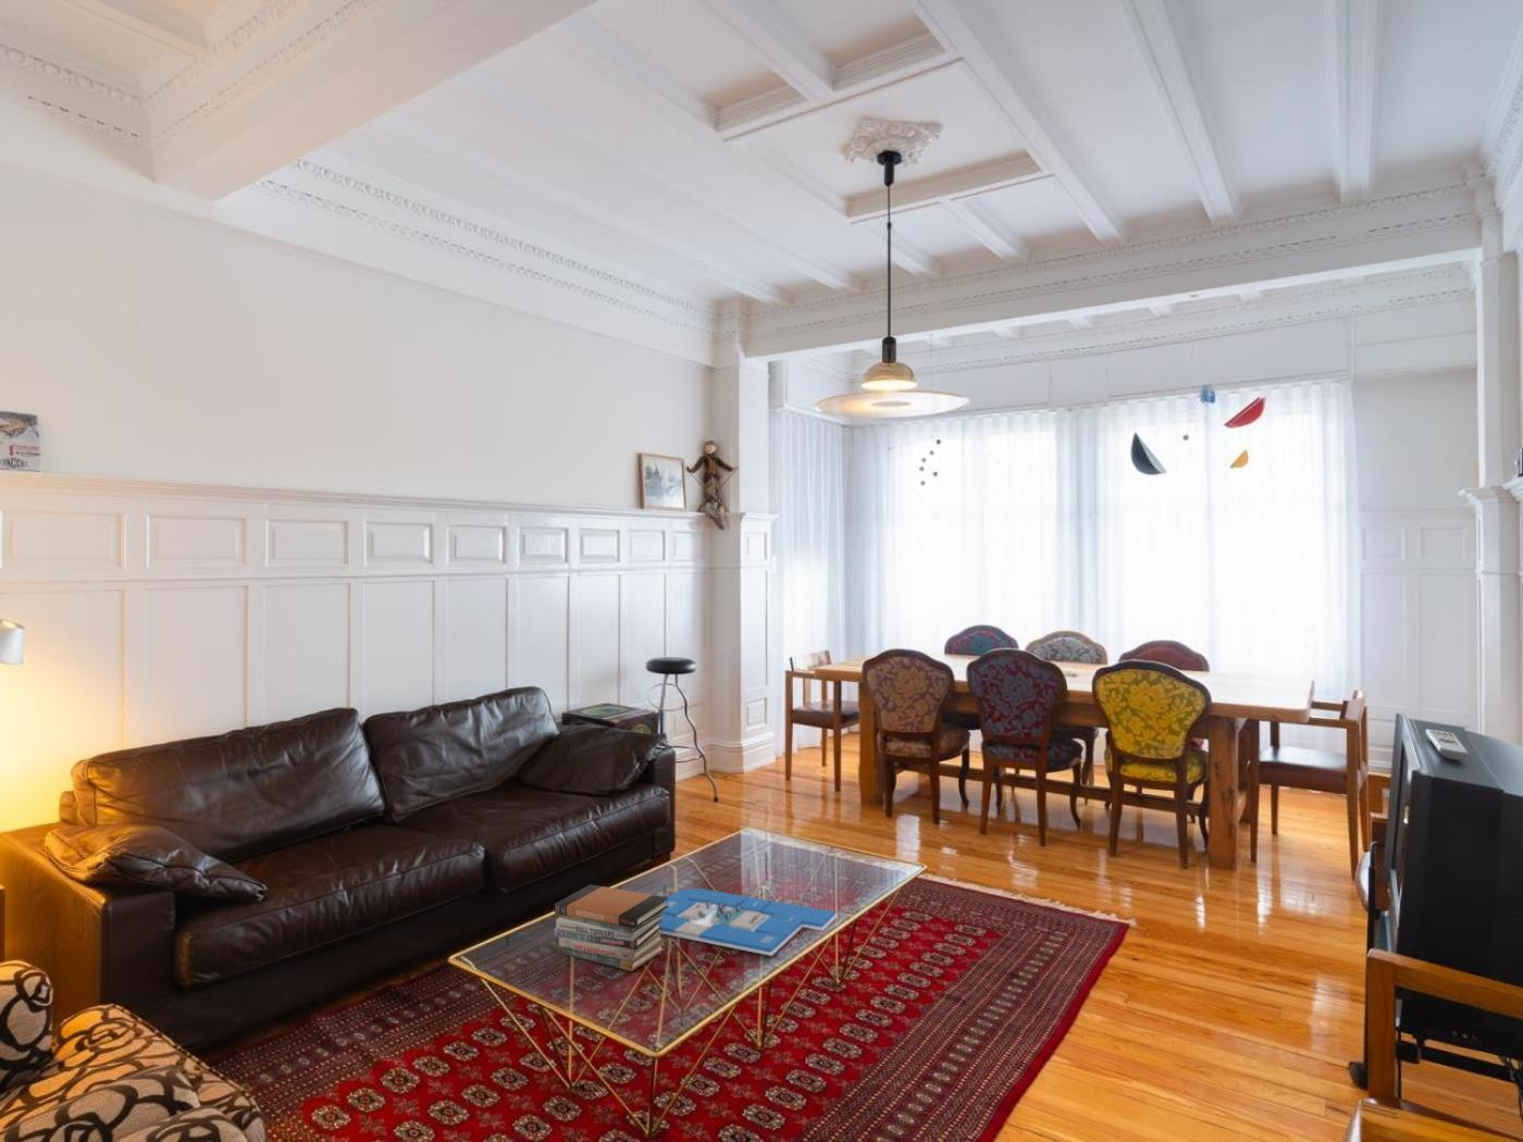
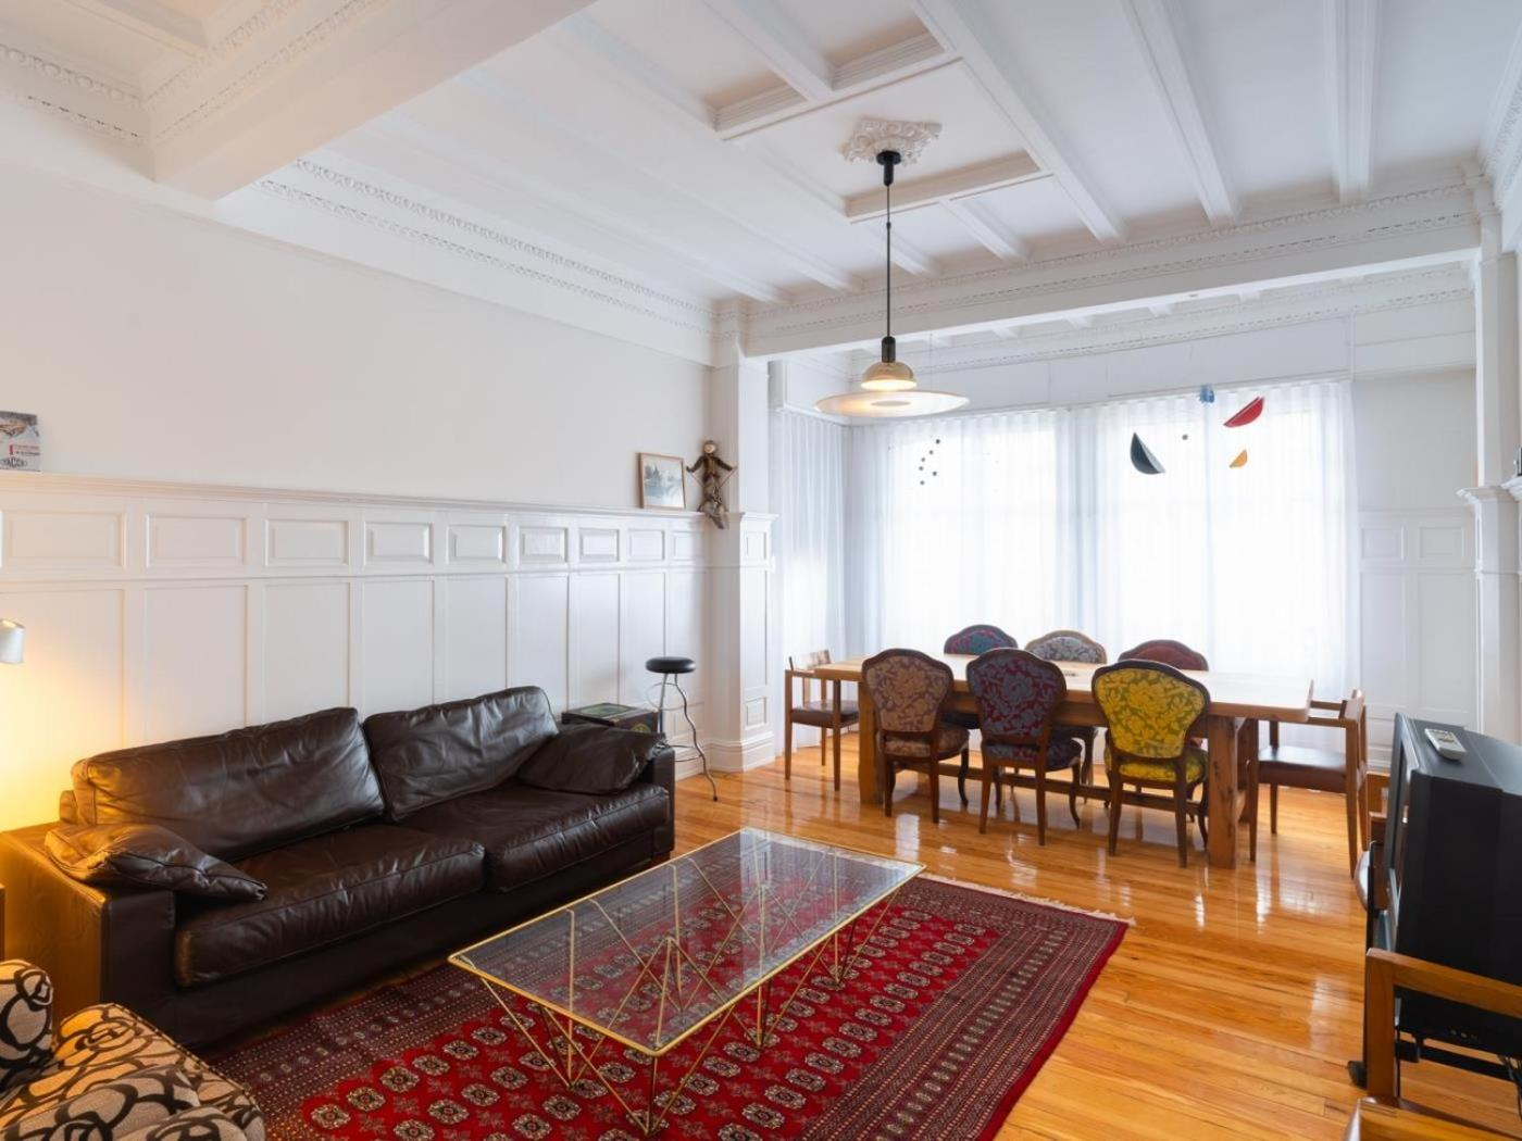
- book stack [554,883,669,973]
- board game [658,888,838,957]
